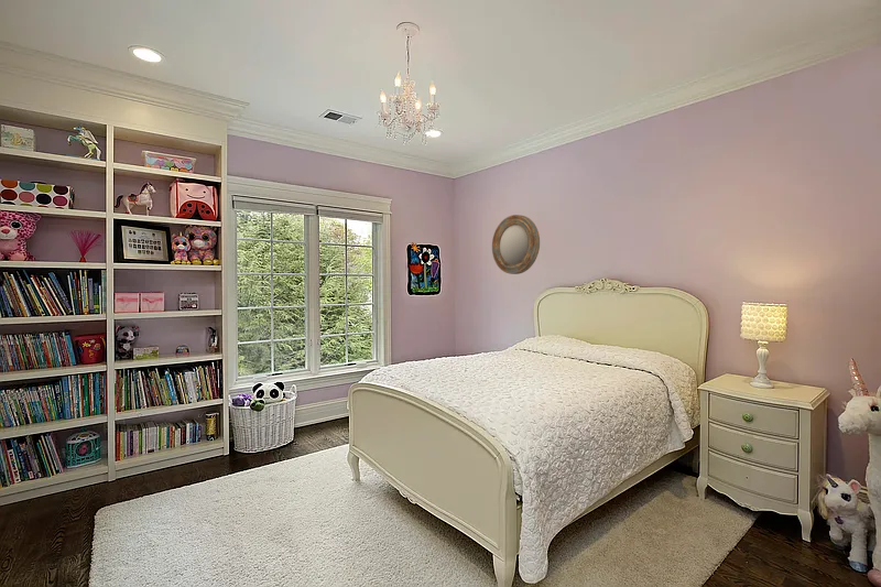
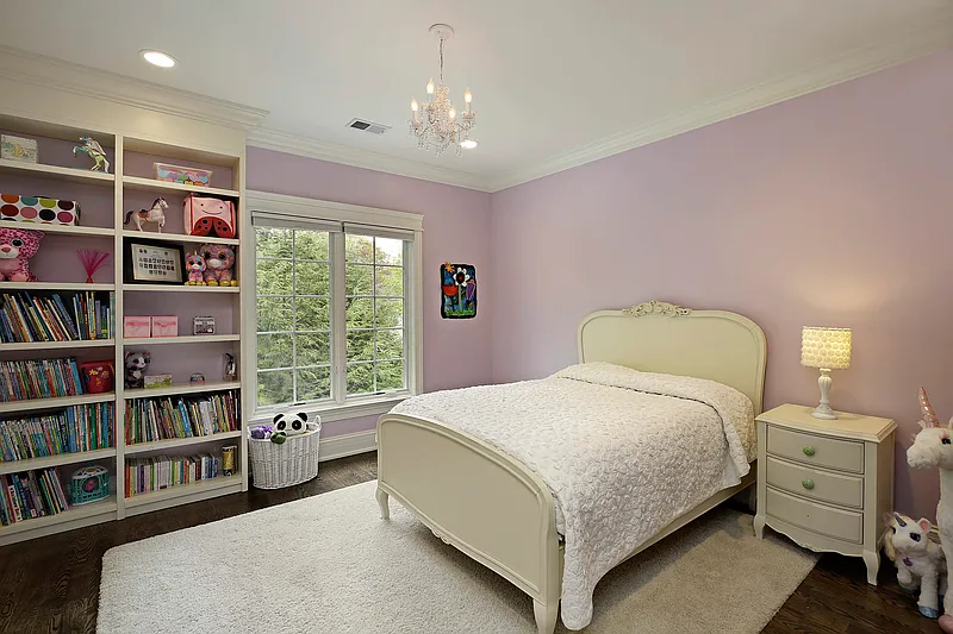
- home mirror [491,214,541,275]
